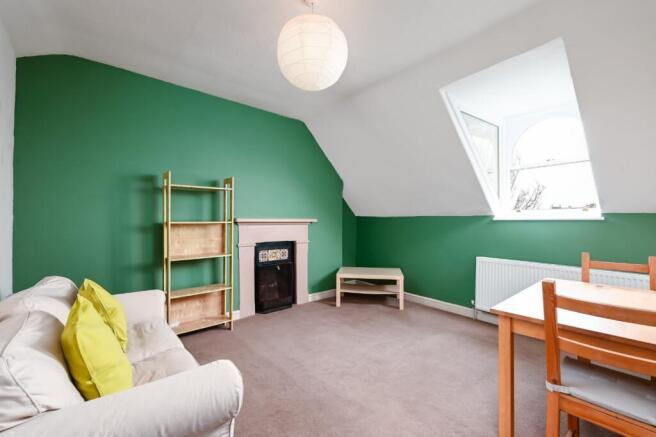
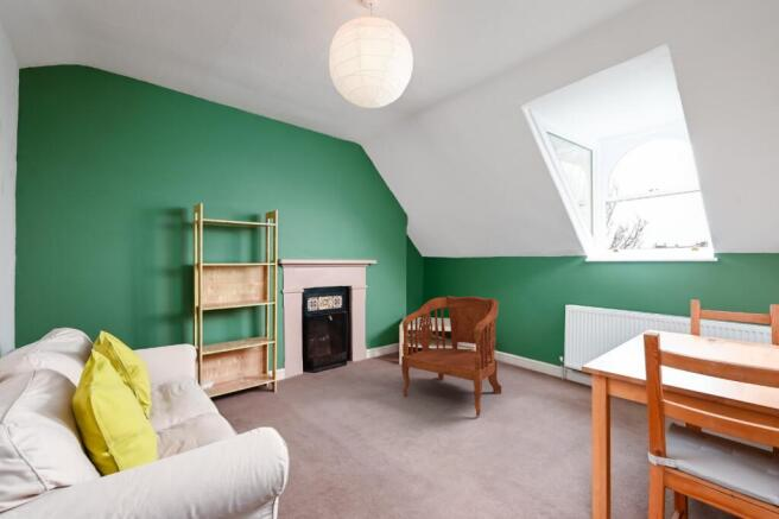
+ armchair [400,295,502,418]
